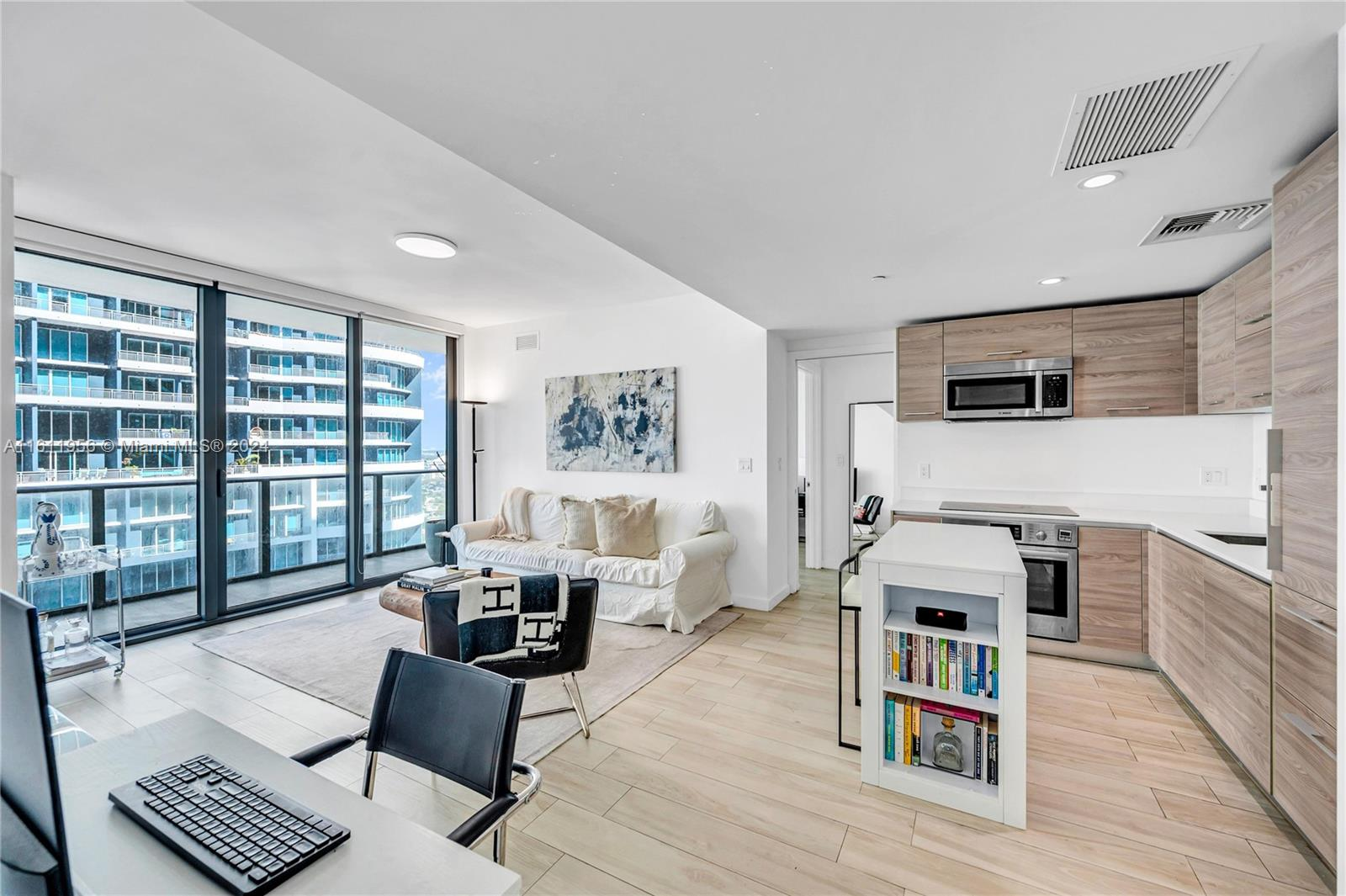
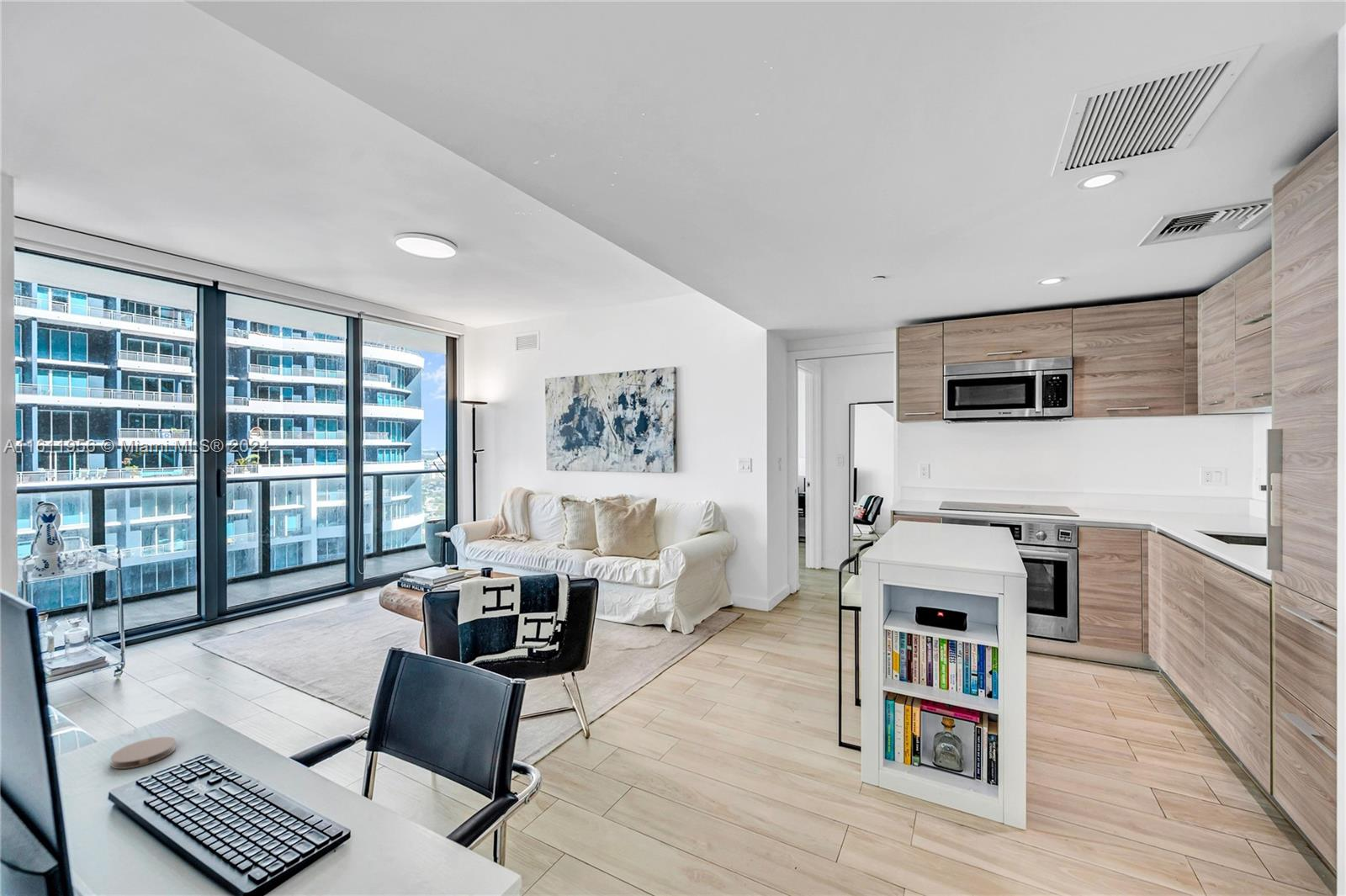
+ coaster [110,736,177,770]
